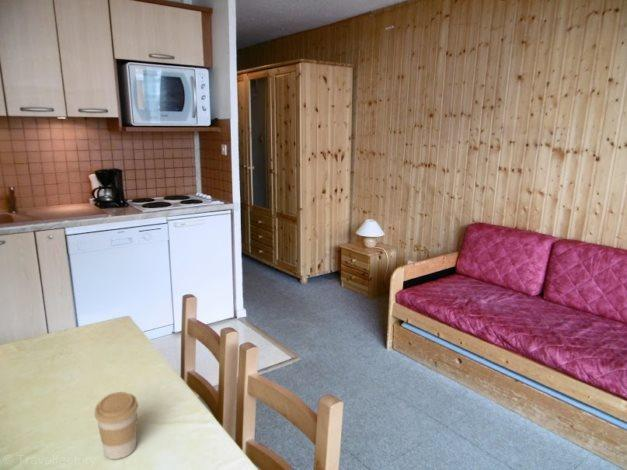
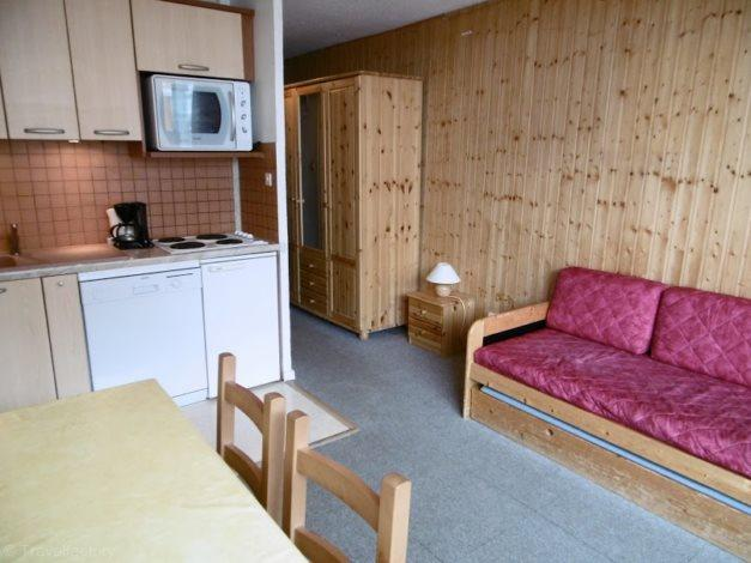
- coffee cup [94,391,139,460]
